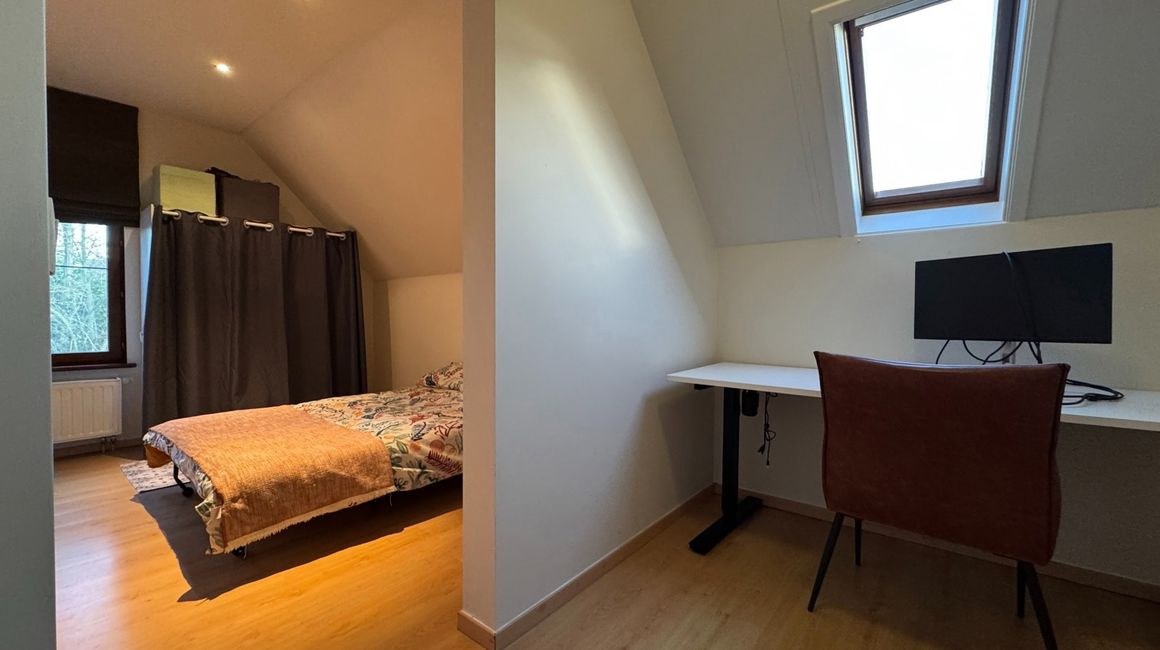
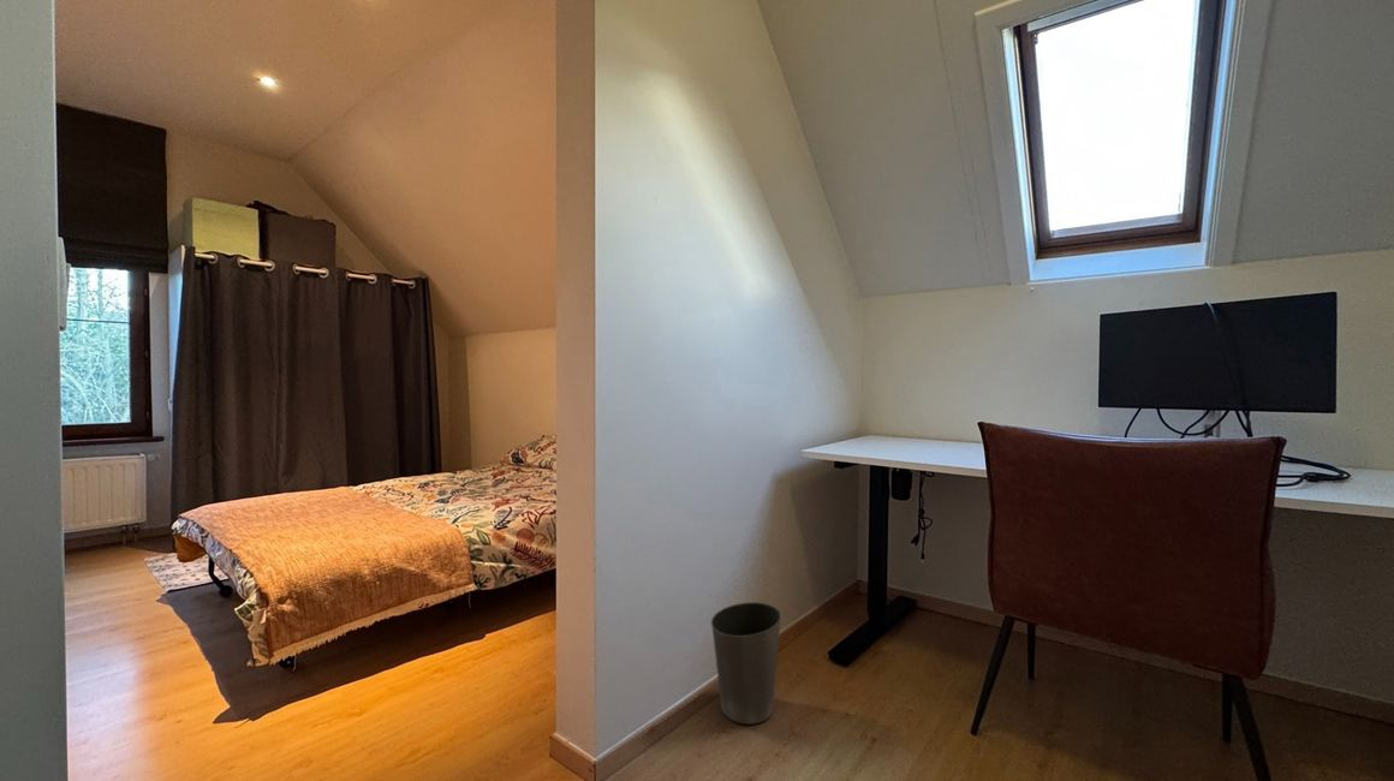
+ waste basket [710,601,782,726]
